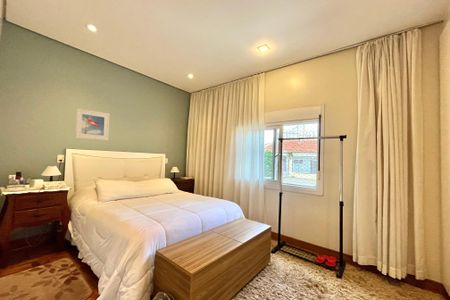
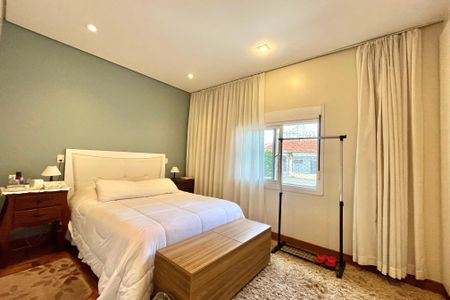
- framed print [74,108,111,141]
